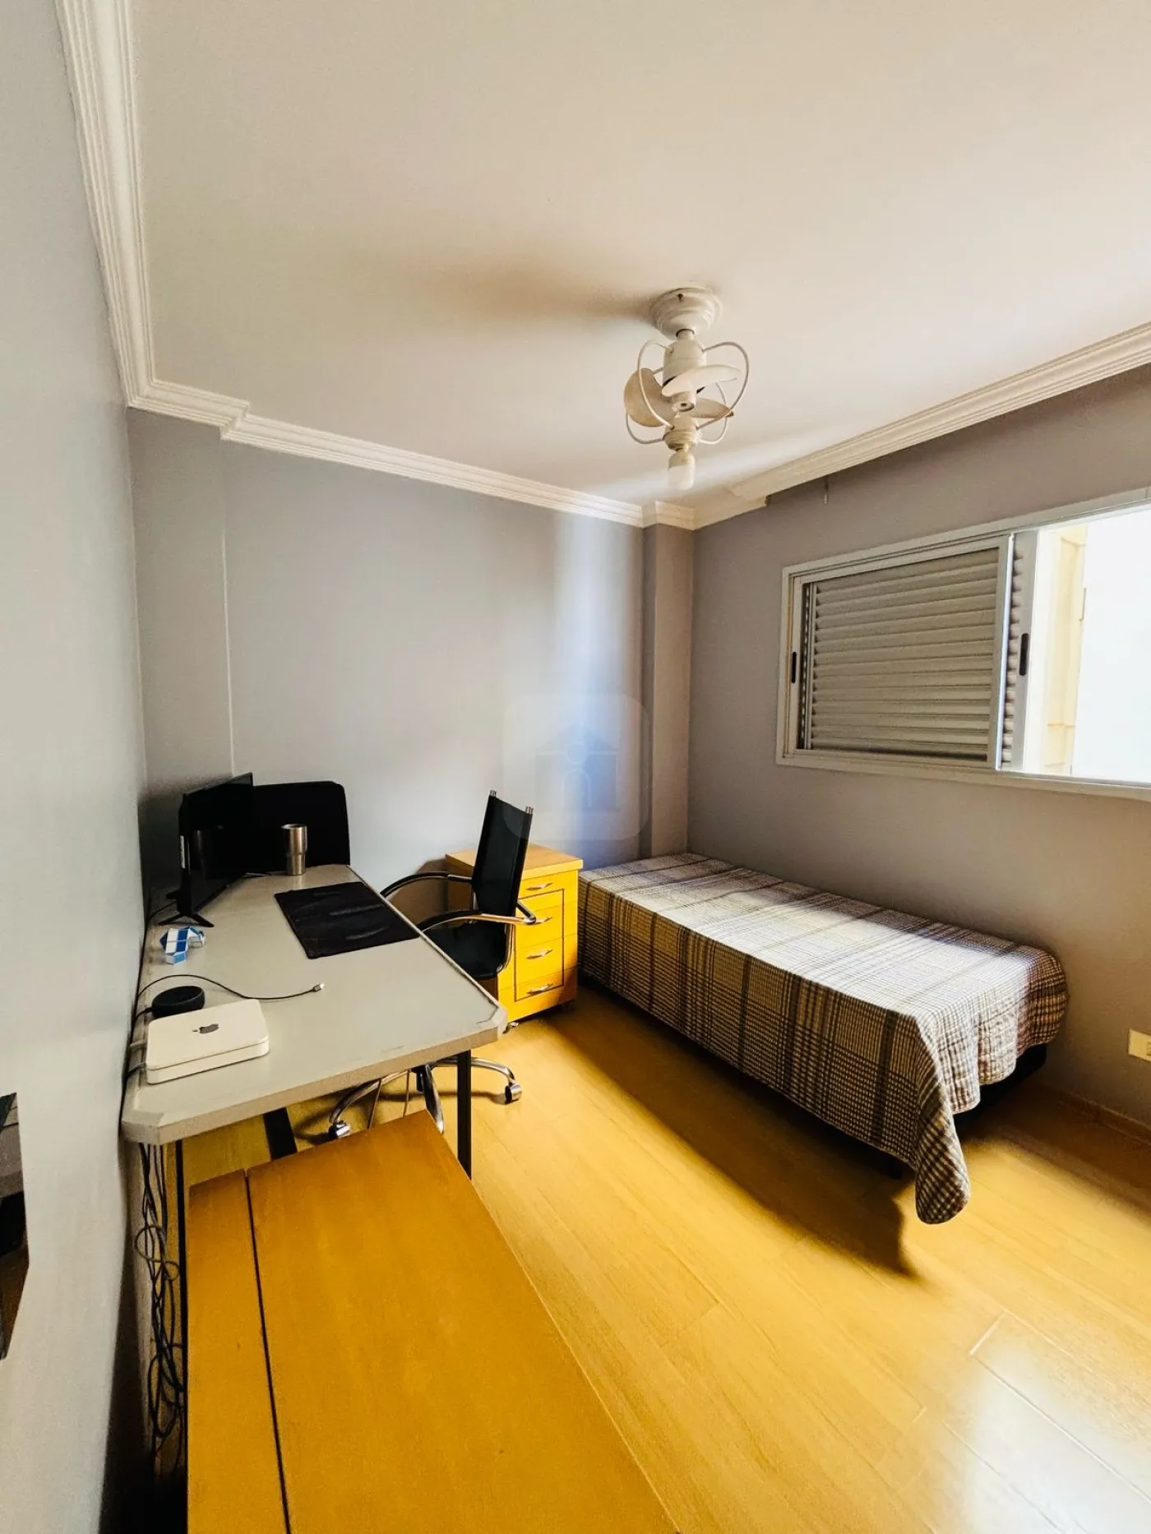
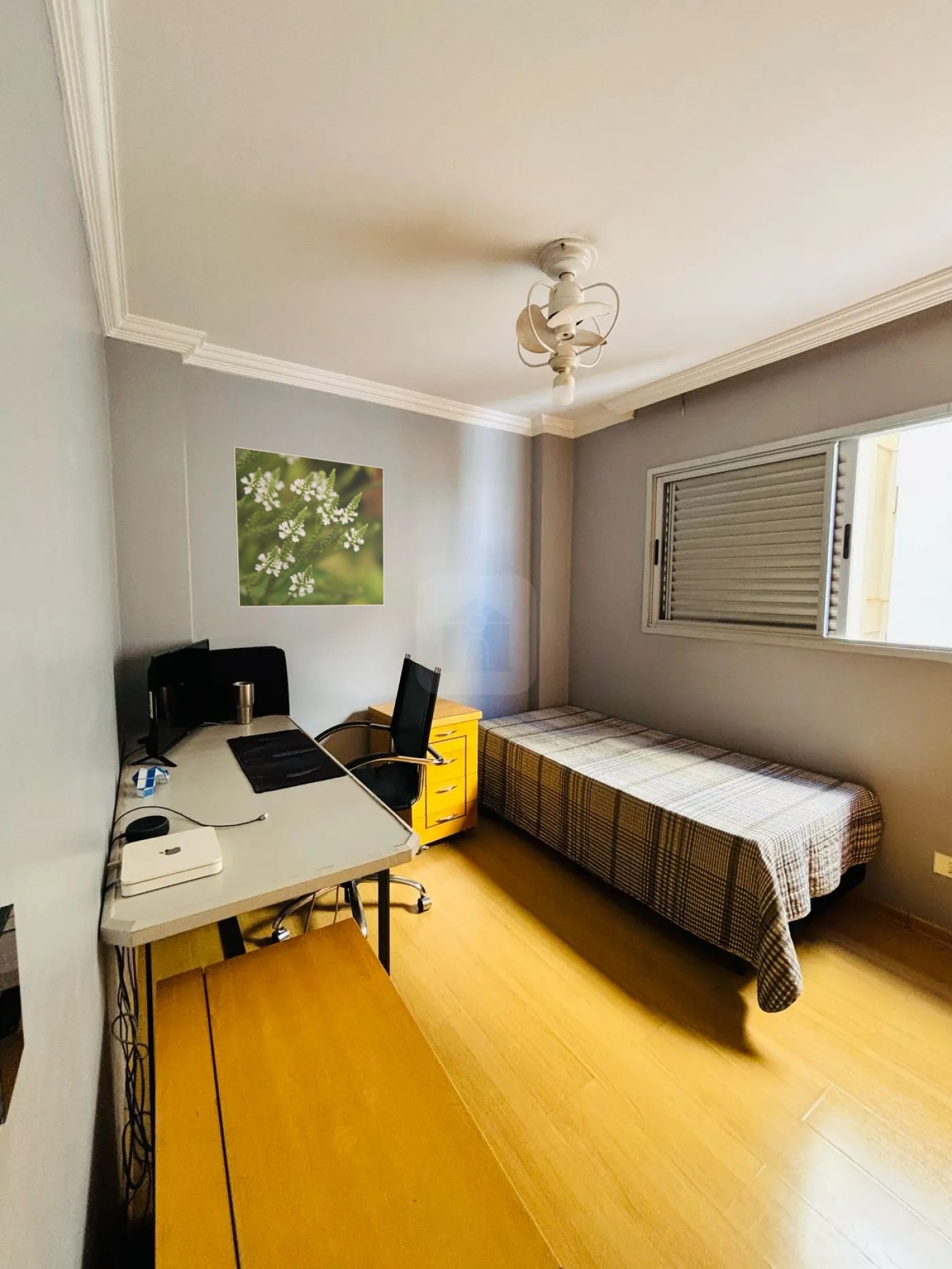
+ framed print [233,445,385,608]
